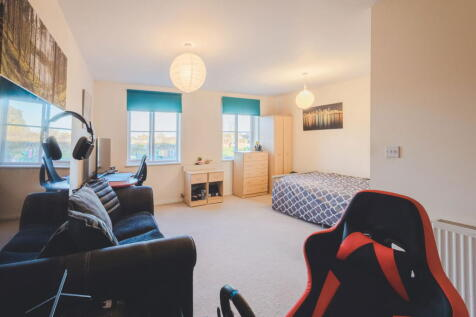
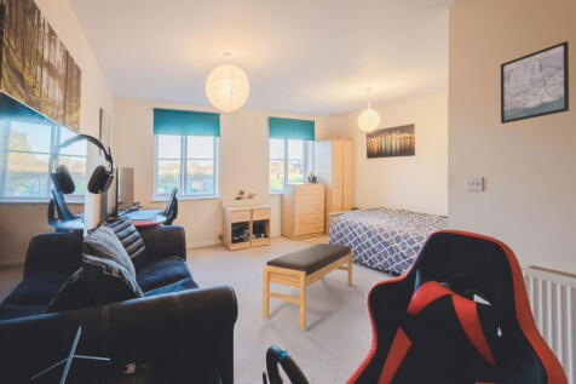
+ bench [261,242,353,329]
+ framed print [500,40,570,125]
